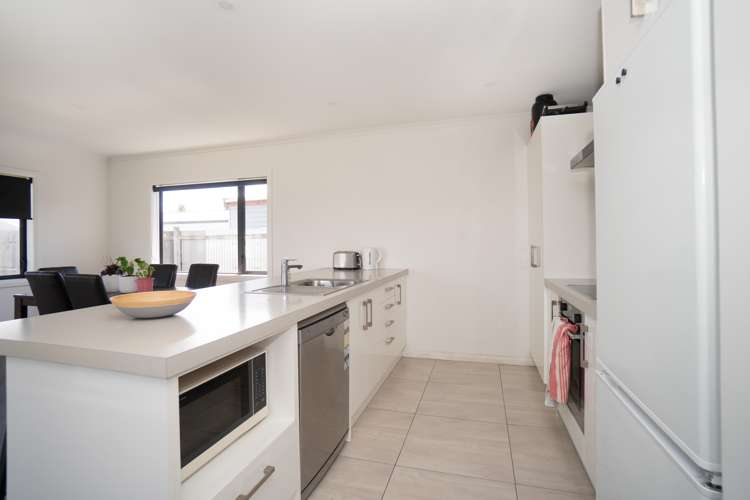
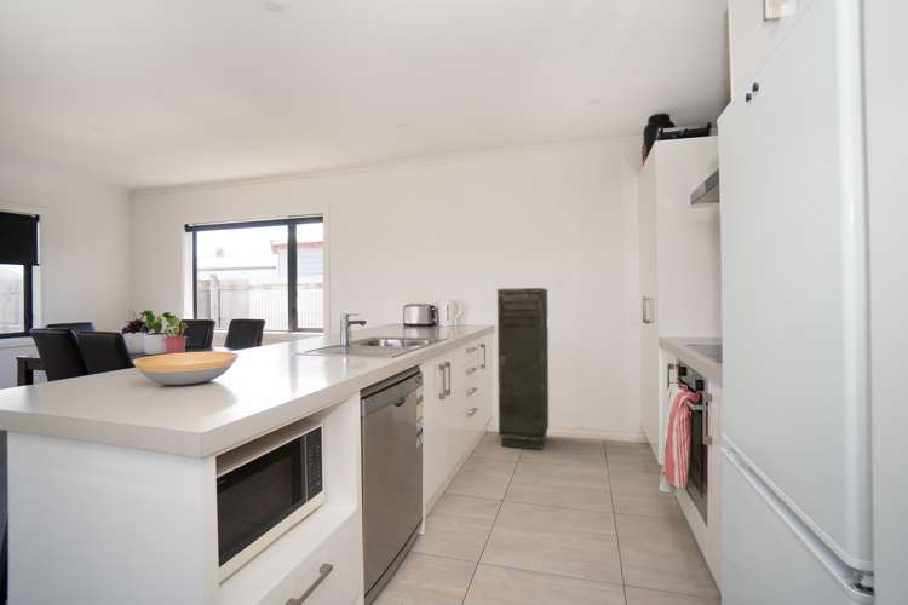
+ storage cabinet [496,287,550,451]
